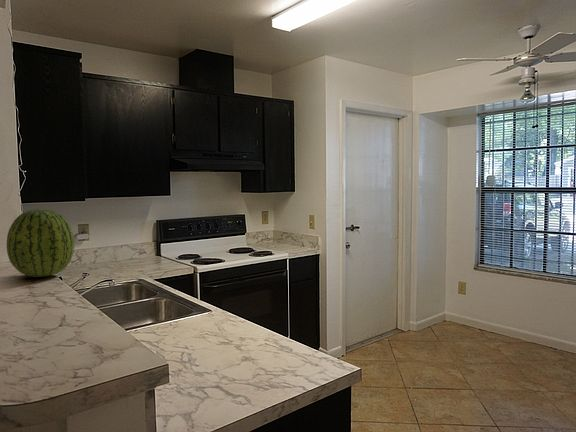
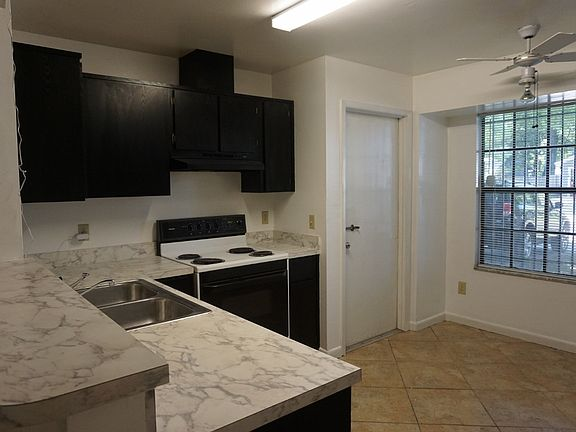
- fruit [6,208,75,278]
